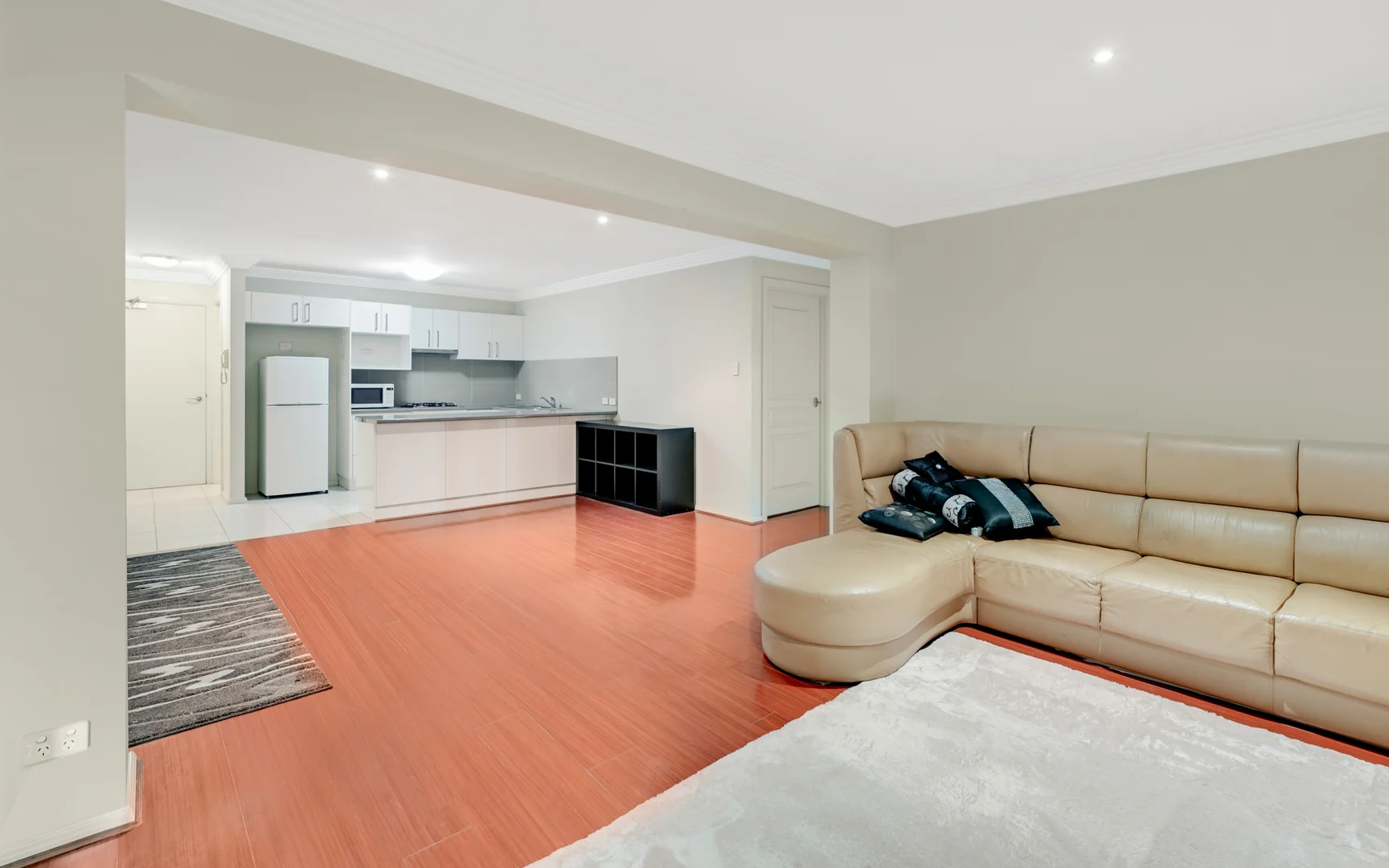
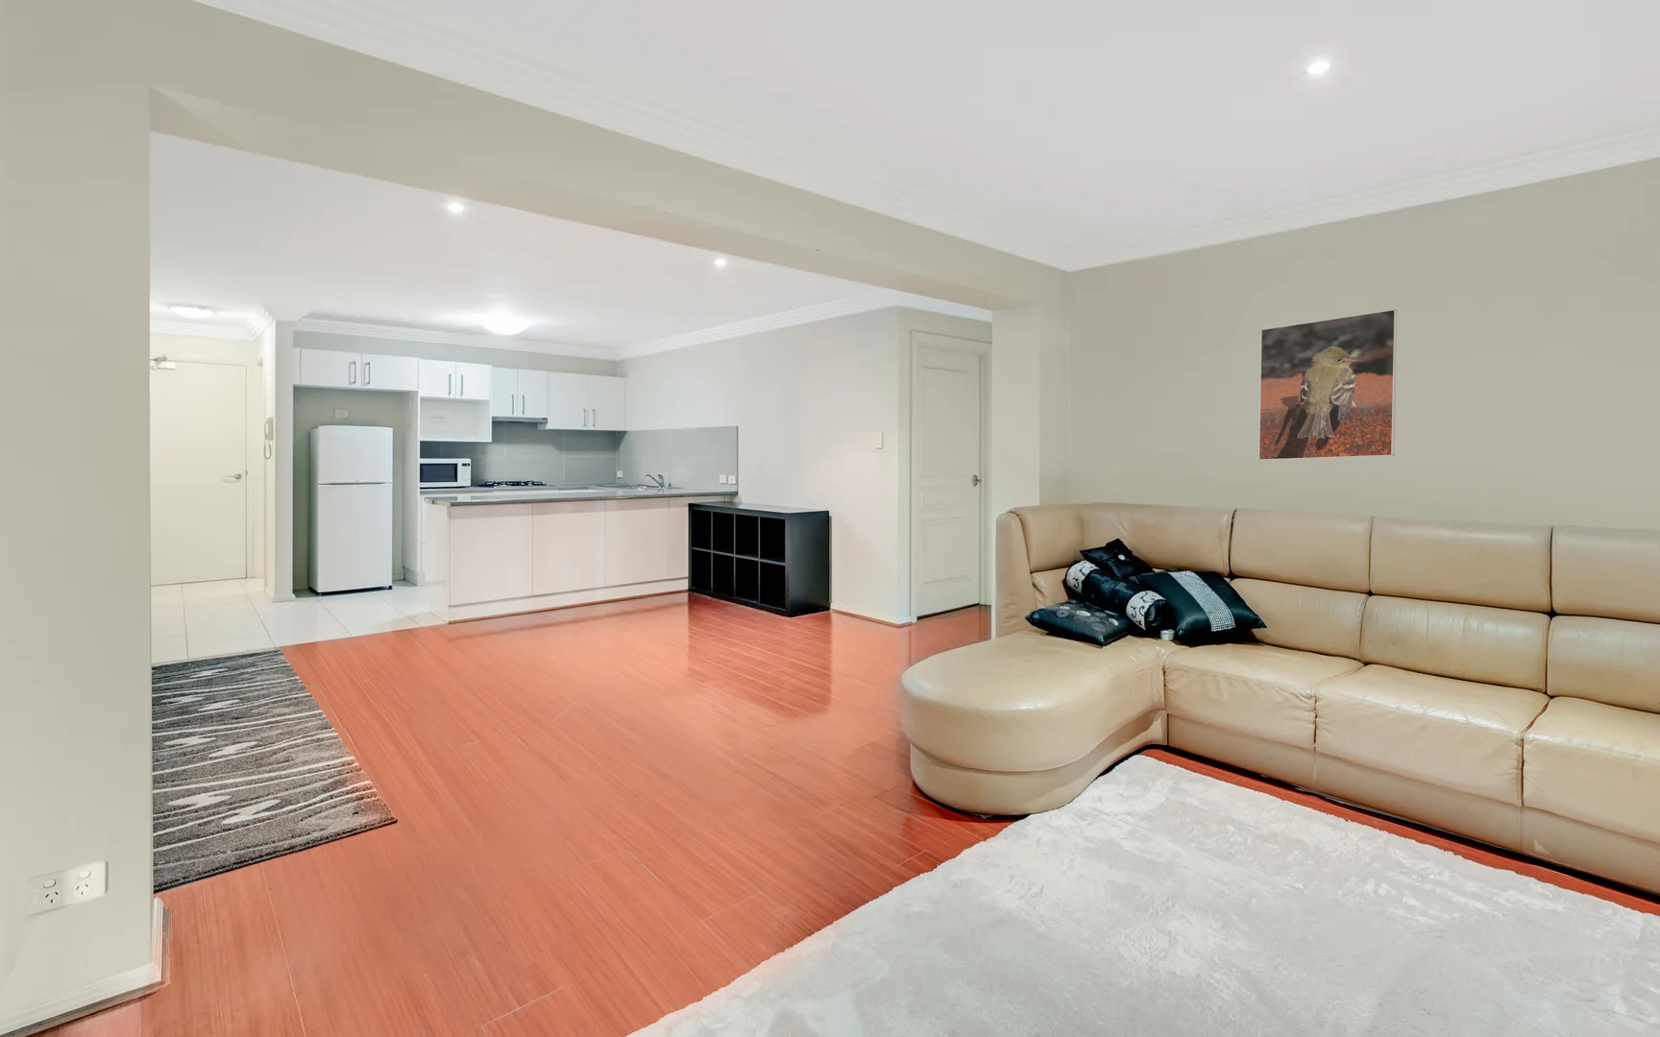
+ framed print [1257,308,1398,462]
